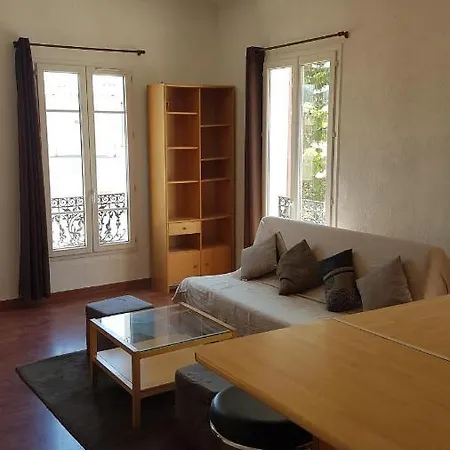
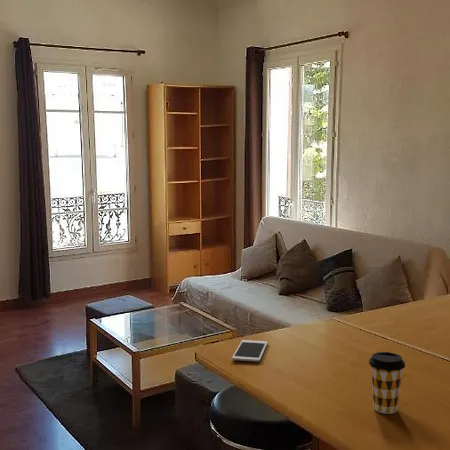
+ coffee cup [368,351,406,415]
+ cell phone [231,339,269,363]
